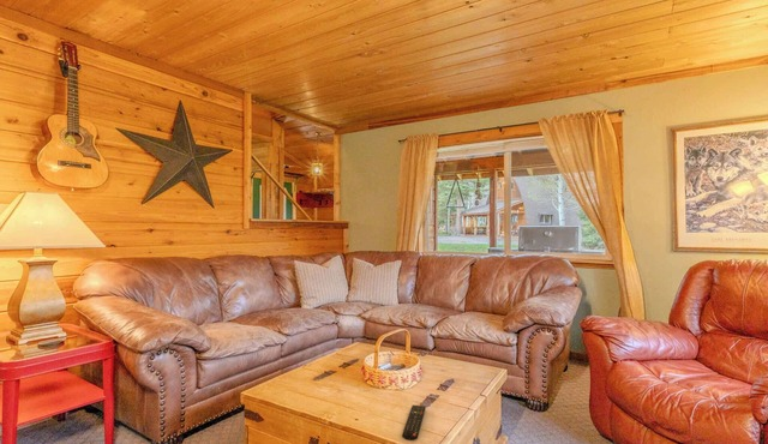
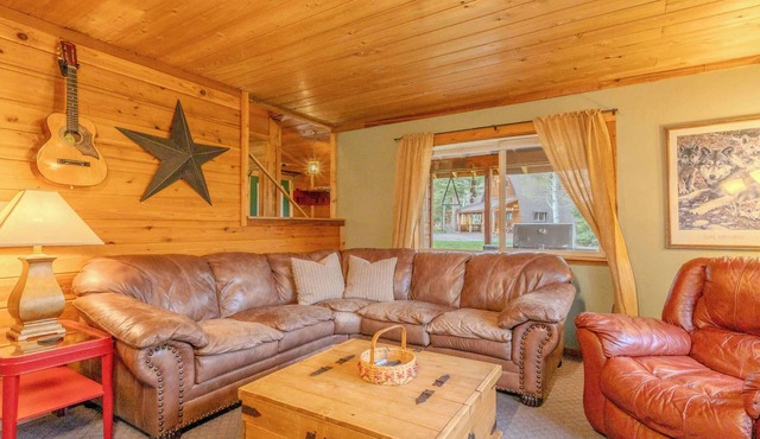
- remote control [401,404,427,442]
